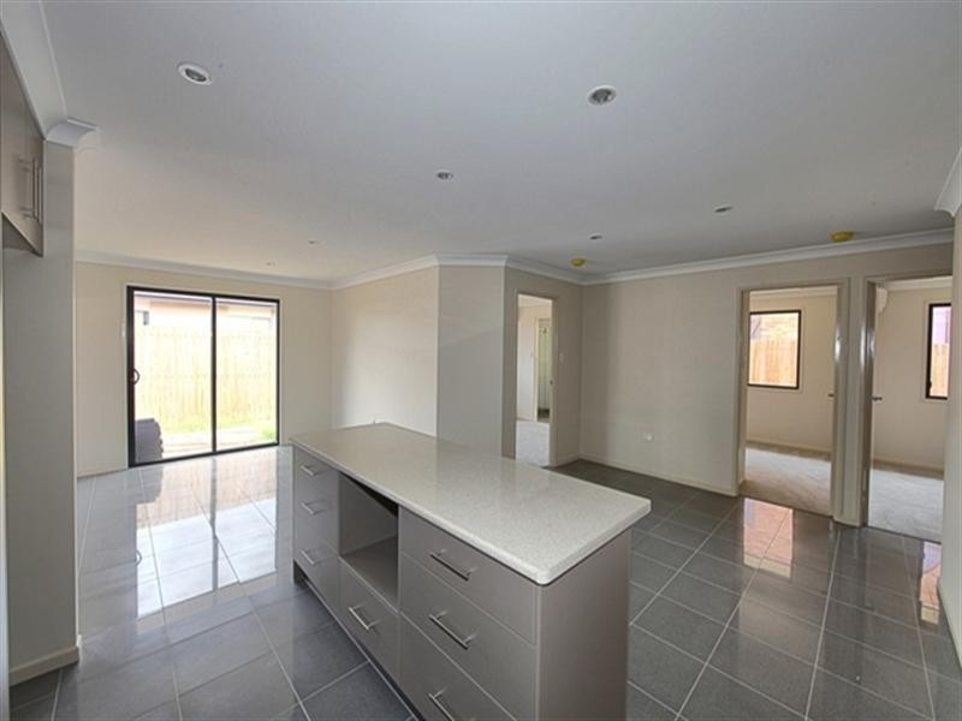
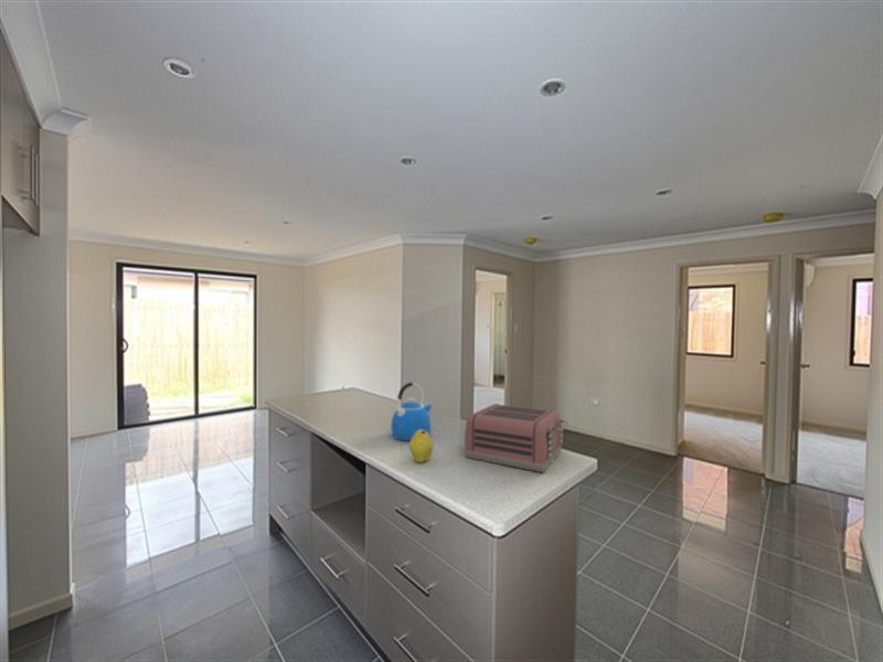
+ fruit [408,429,434,463]
+ kettle [390,382,434,442]
+ toaster [464,403,570,473]
